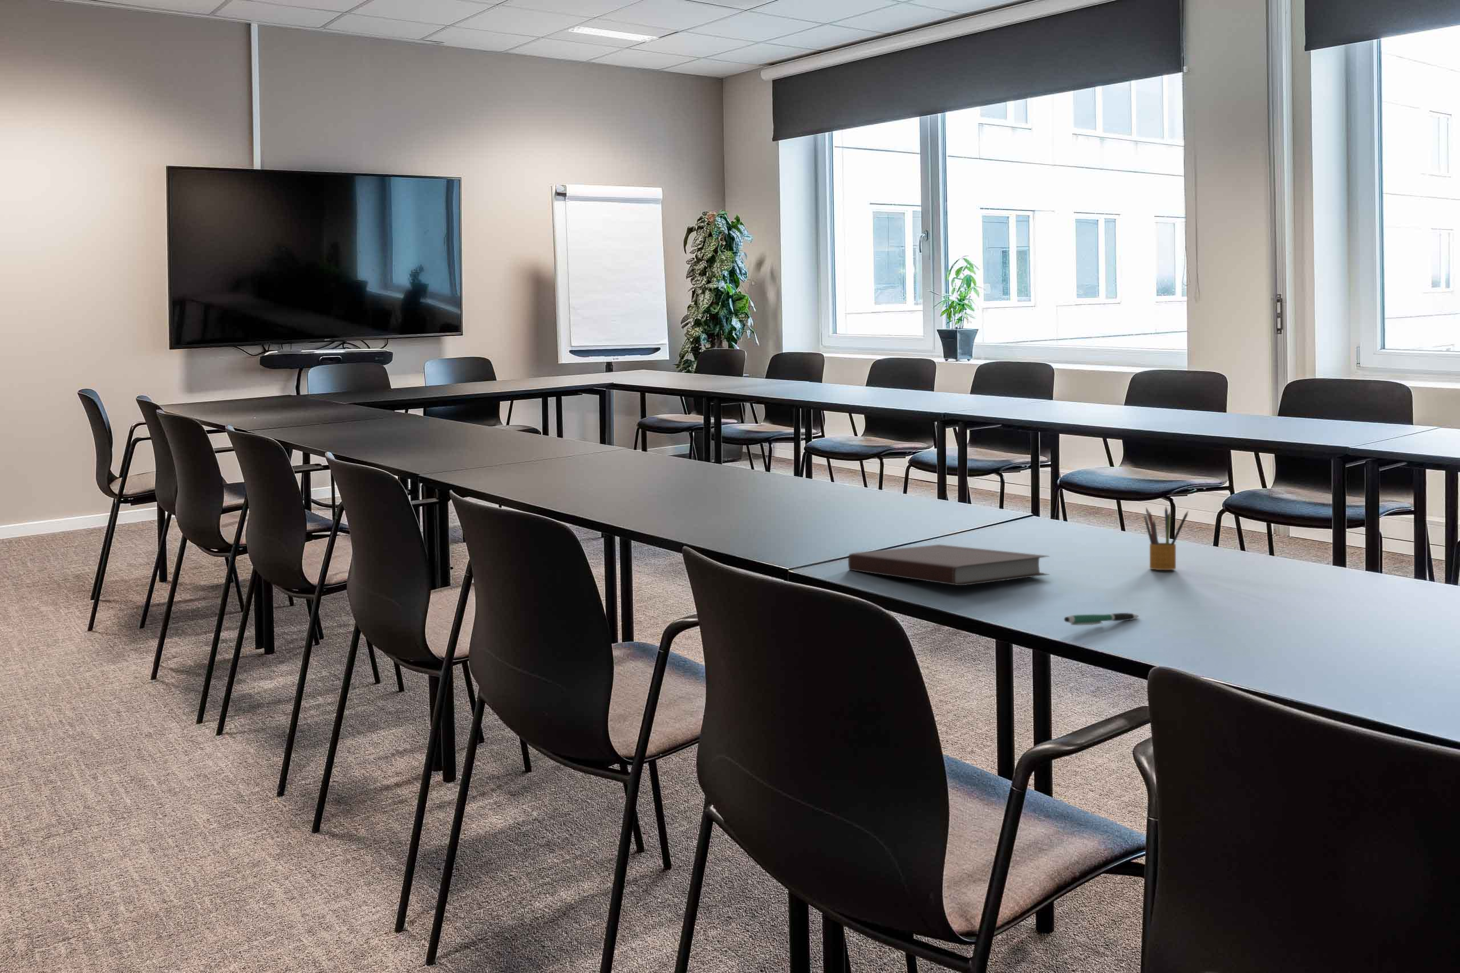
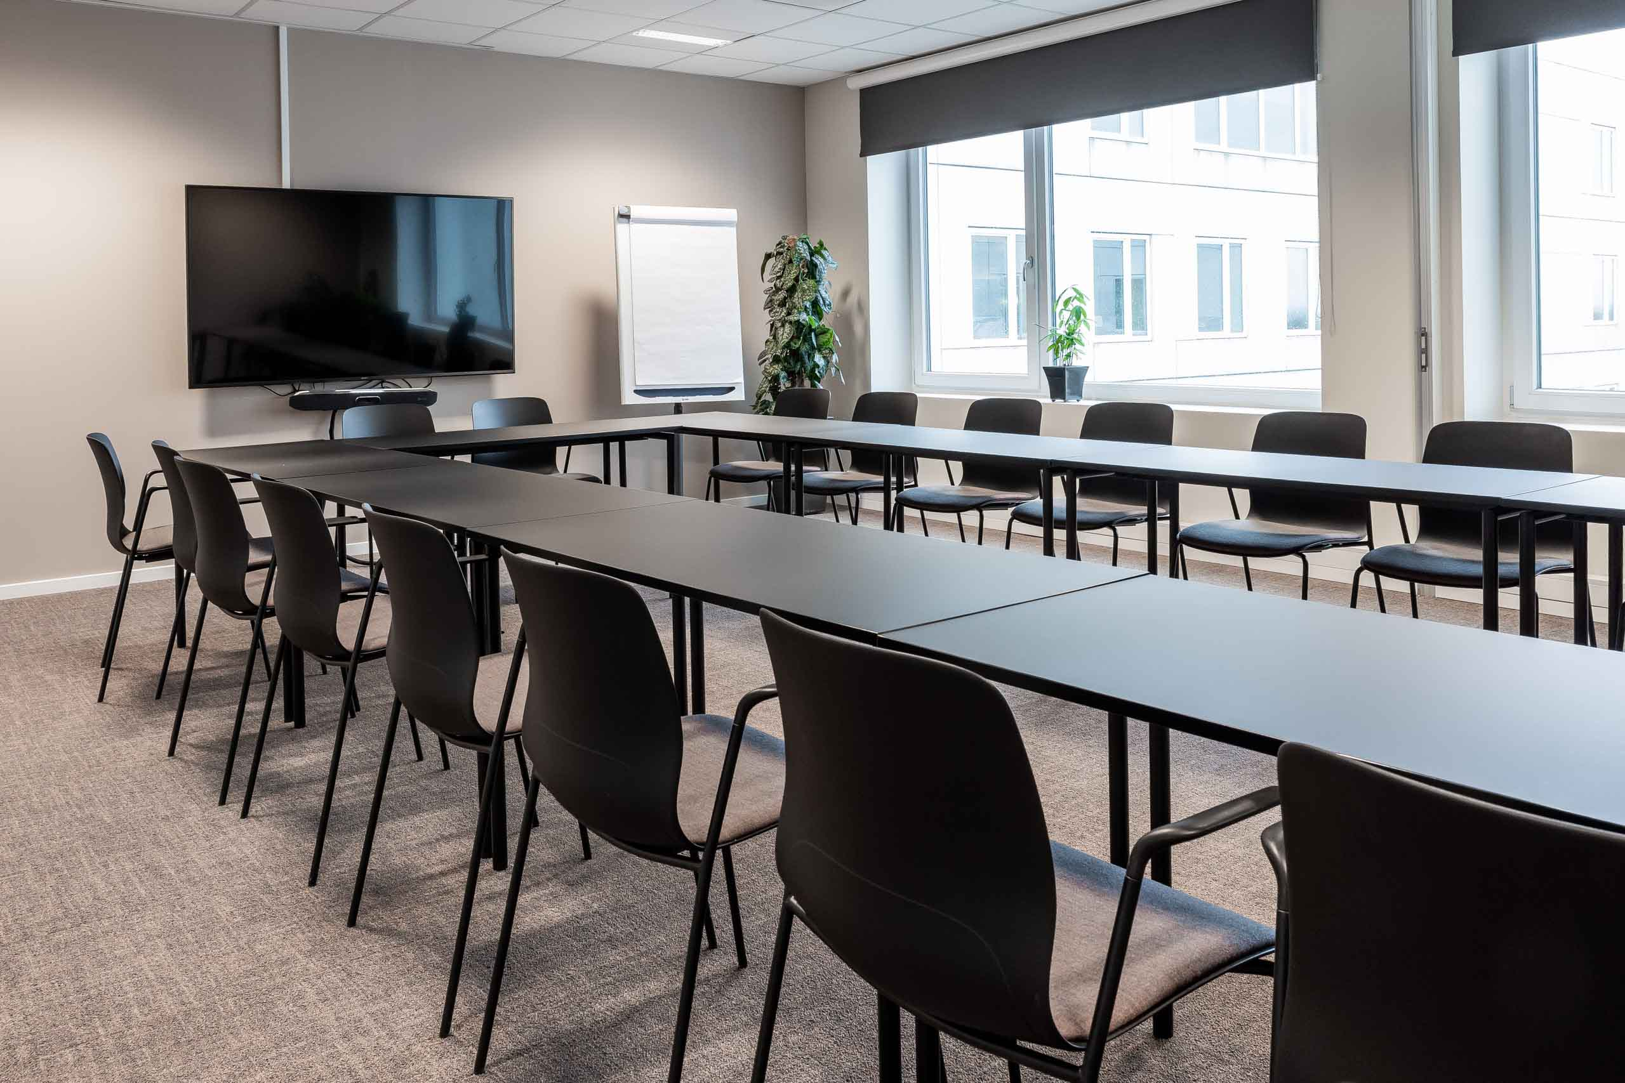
- pencil box [1143,505,1190,570]
- pen [1063,612,1140,626]
- notebook [847,544,1050,586]
